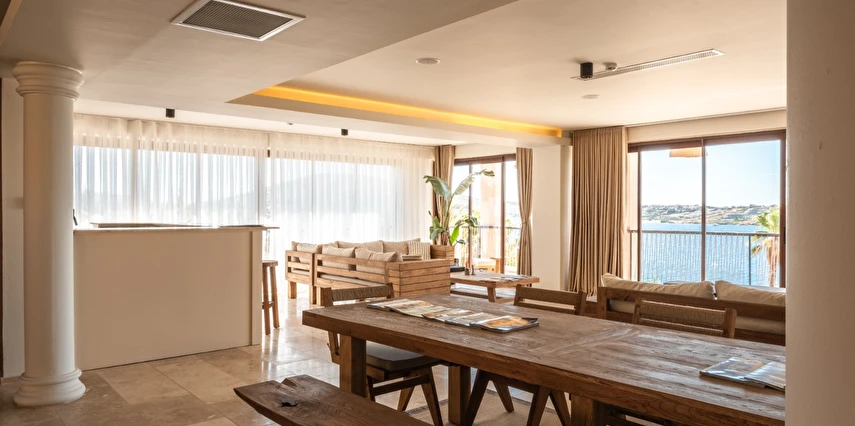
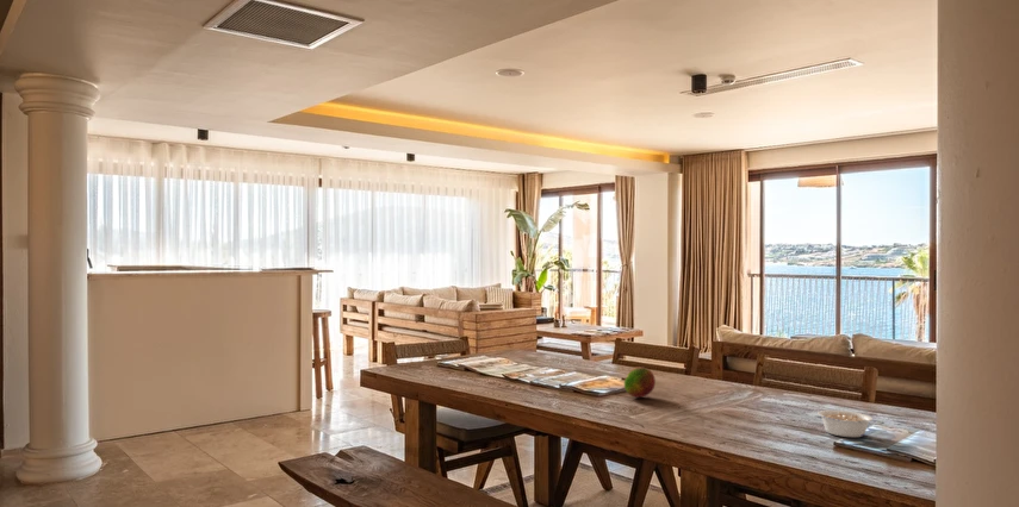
+ legume [816,409,874,438]
+ fruit [623,365,657,399]
